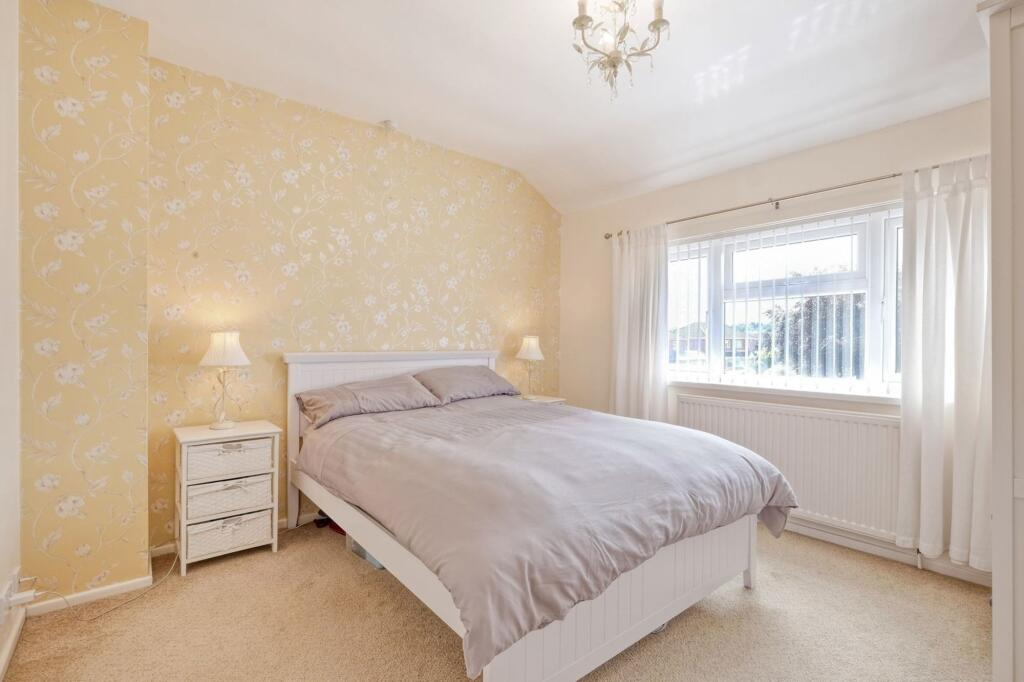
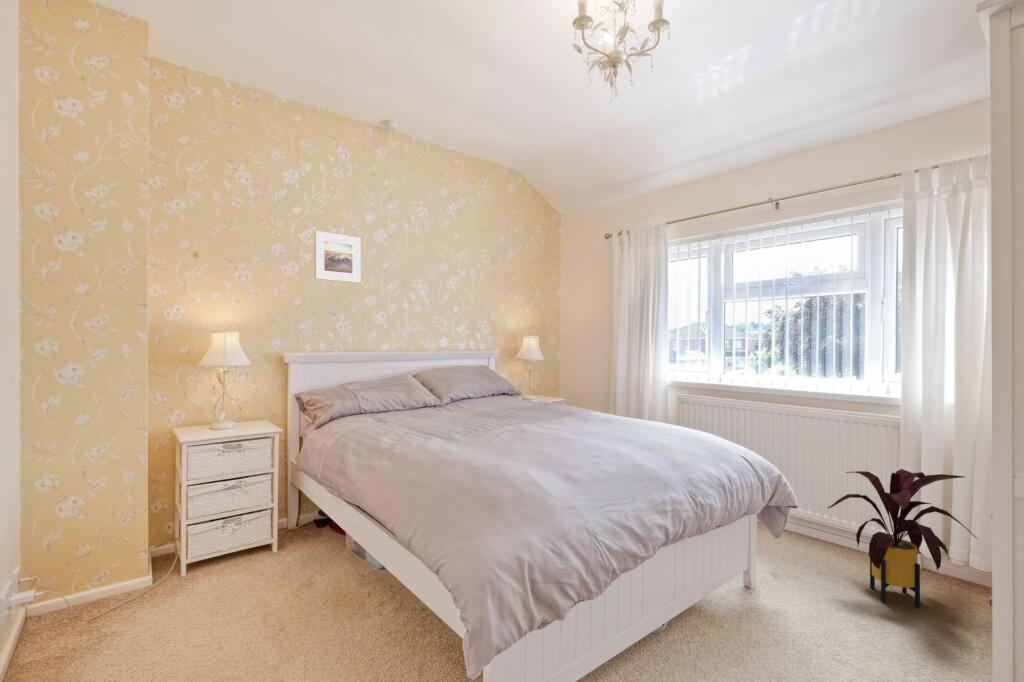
+ house plant [826,468,978,608]
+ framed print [314,230,362,284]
